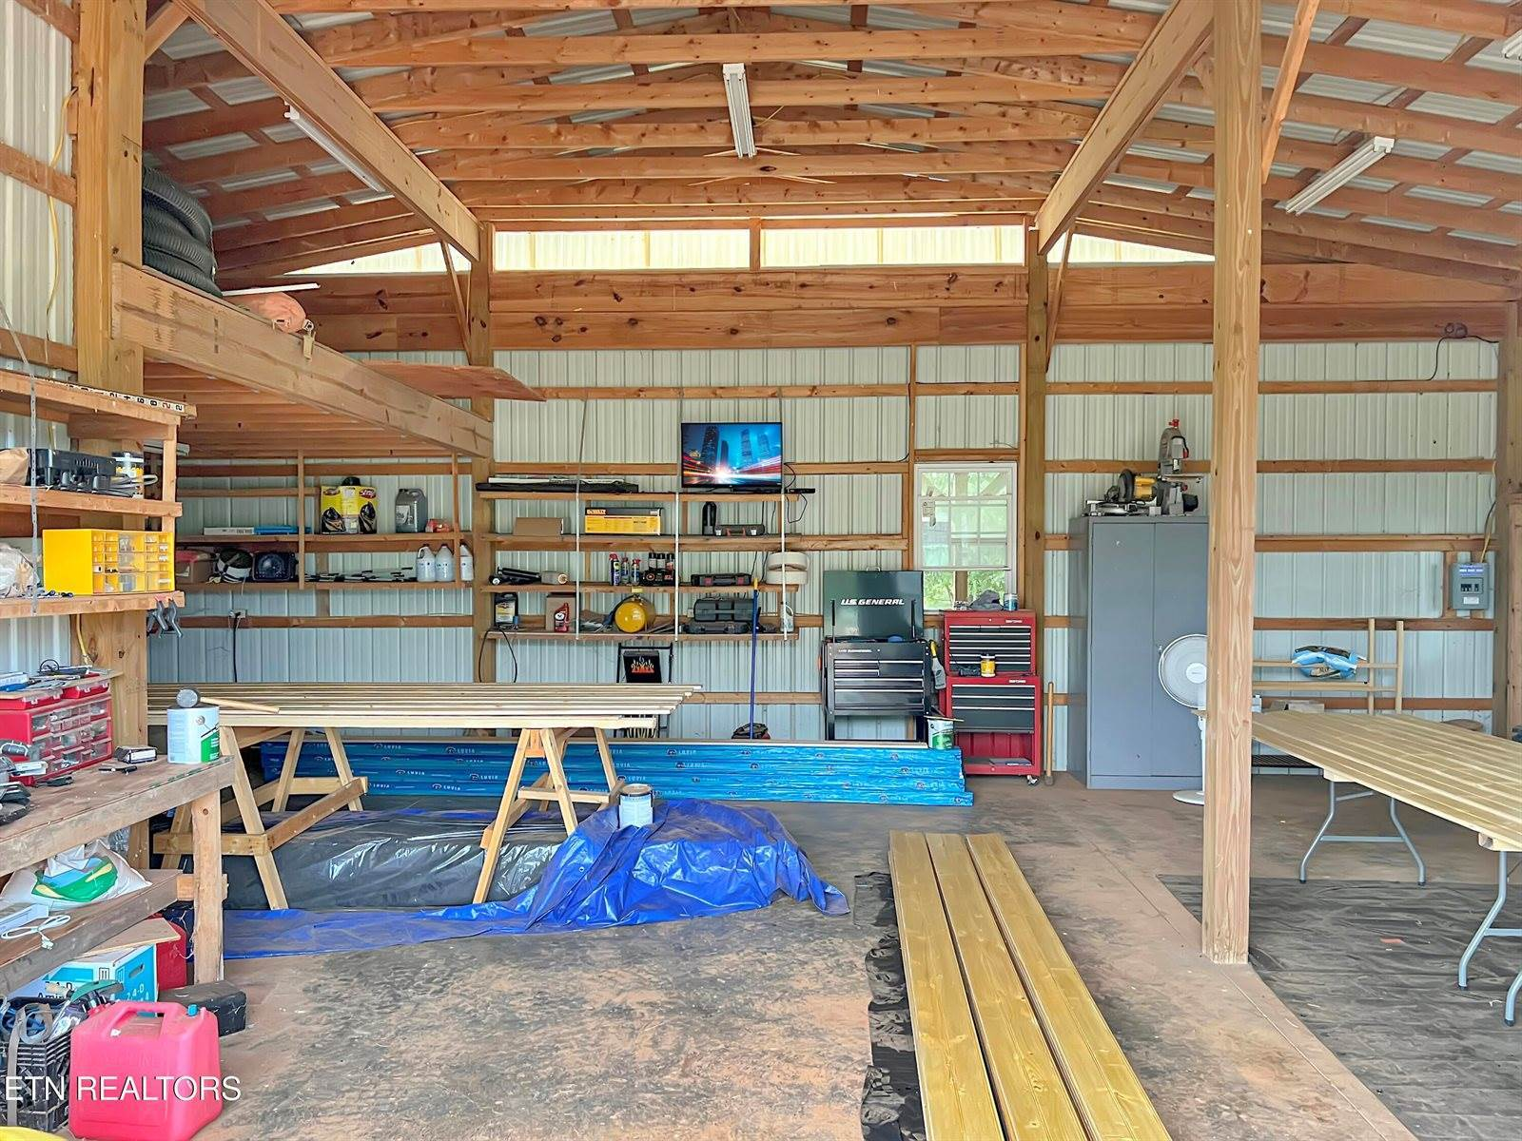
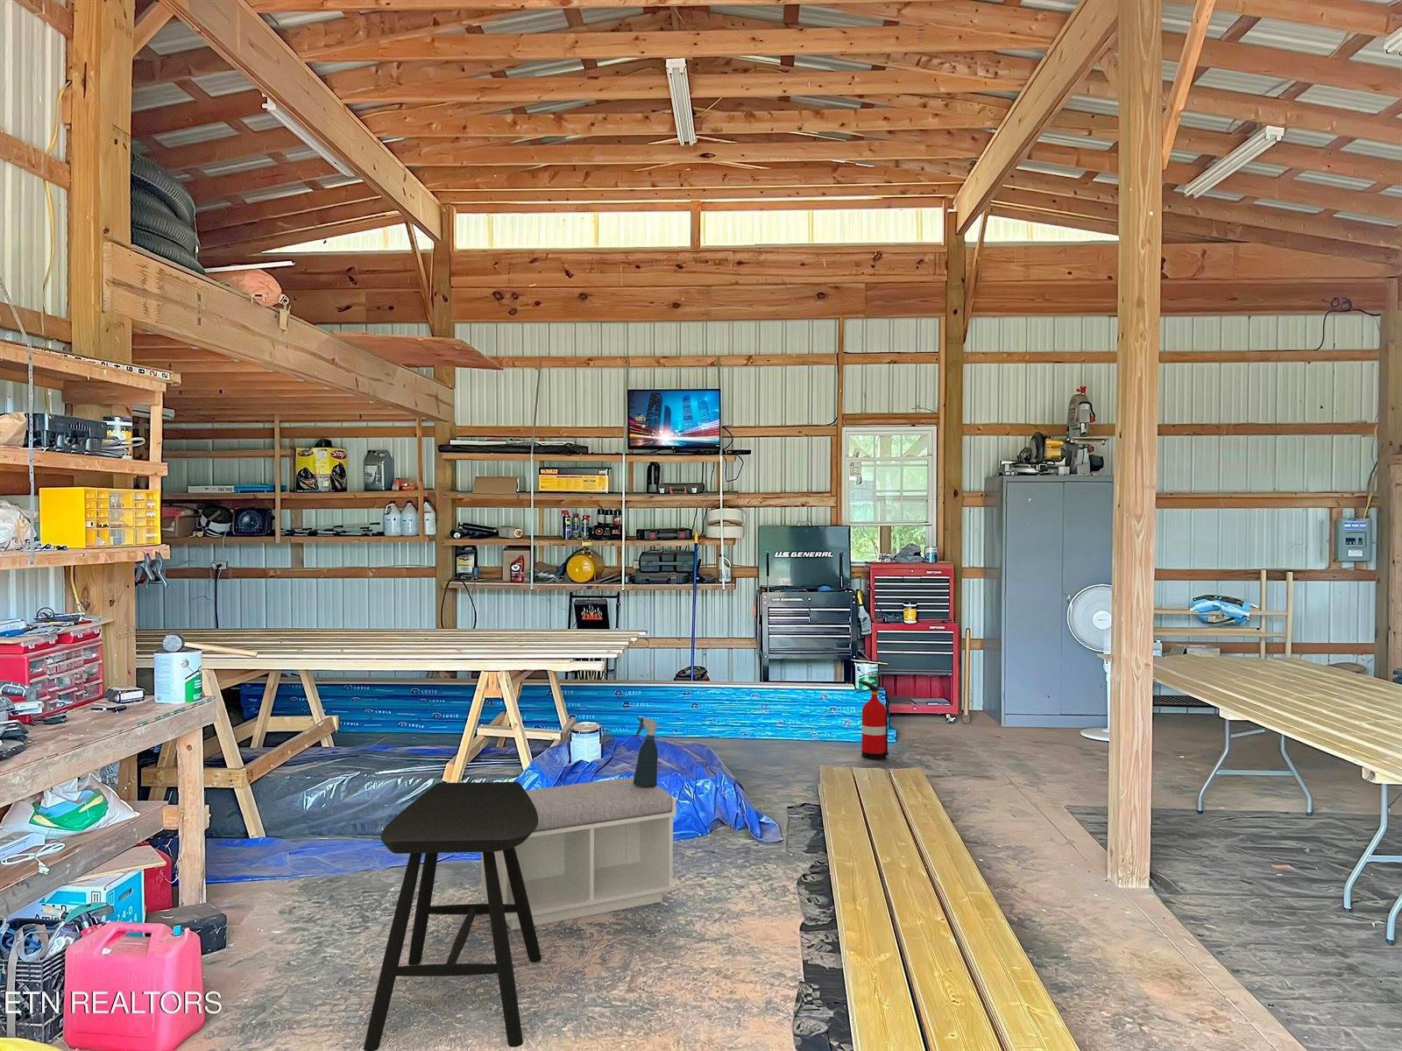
+ bench [478,776,677,931]
+ fire extinguisher [856,680,890,761]
+ spray bottle [634,718,661,786]
+ stool [363,782,542,1051]
